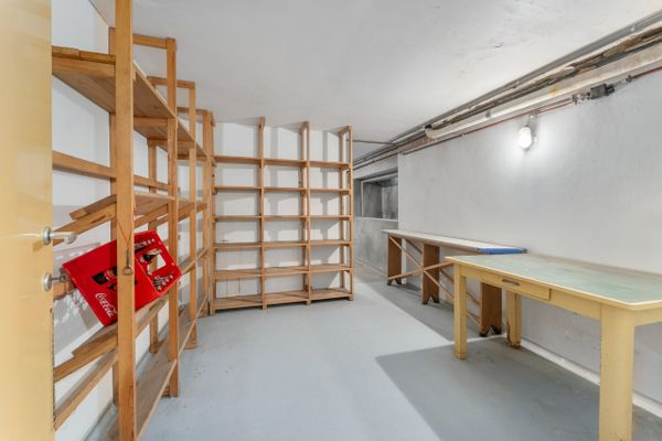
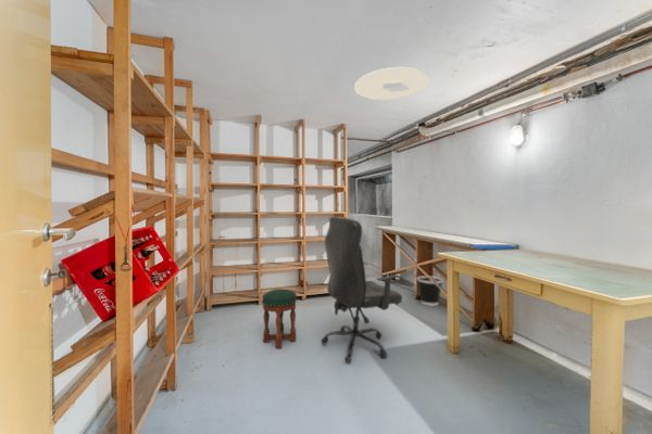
+ ceiling light [353,66,429,101]
+ office chair [319,215,403,363]
+ stool [262,289,298,349]
+ wastebasket [416,275,444,306]
